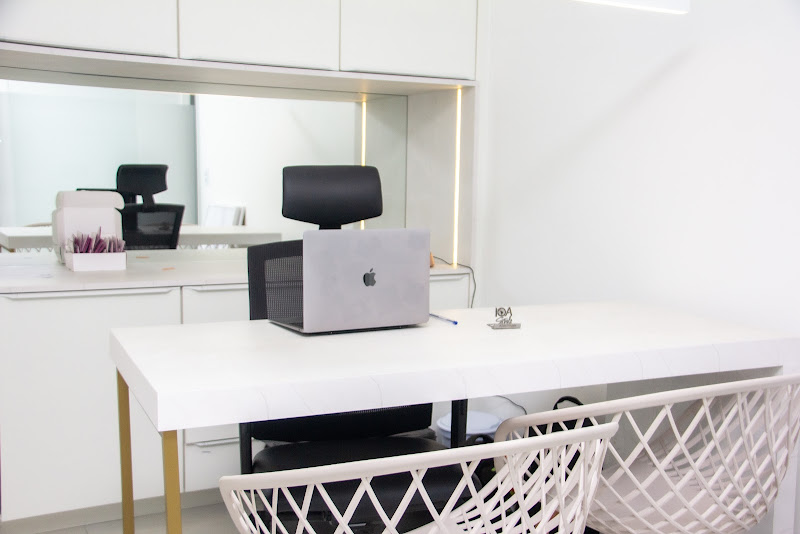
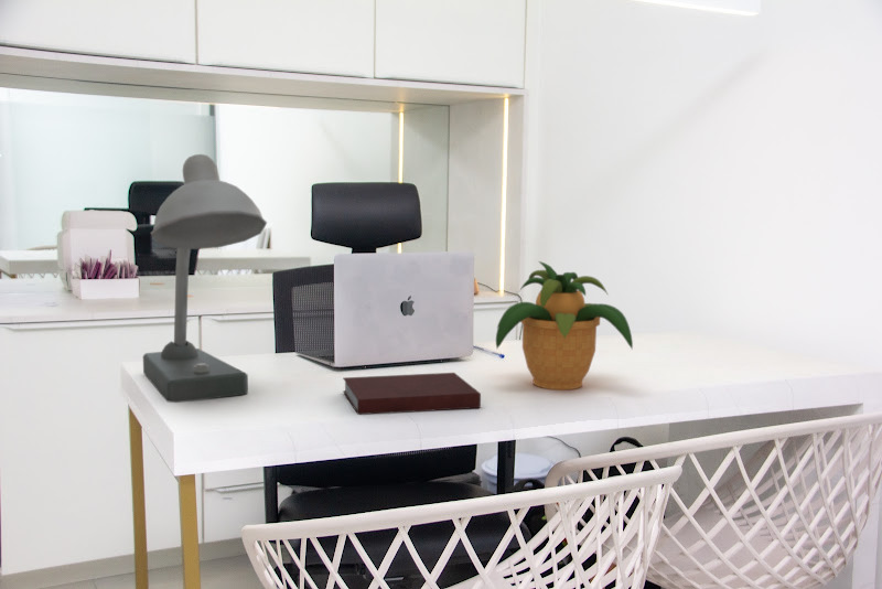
+ potted plant [495,260,634,390]
+ desk lamp [142,153,268,404]
+ notebook [342,372,482,416]
